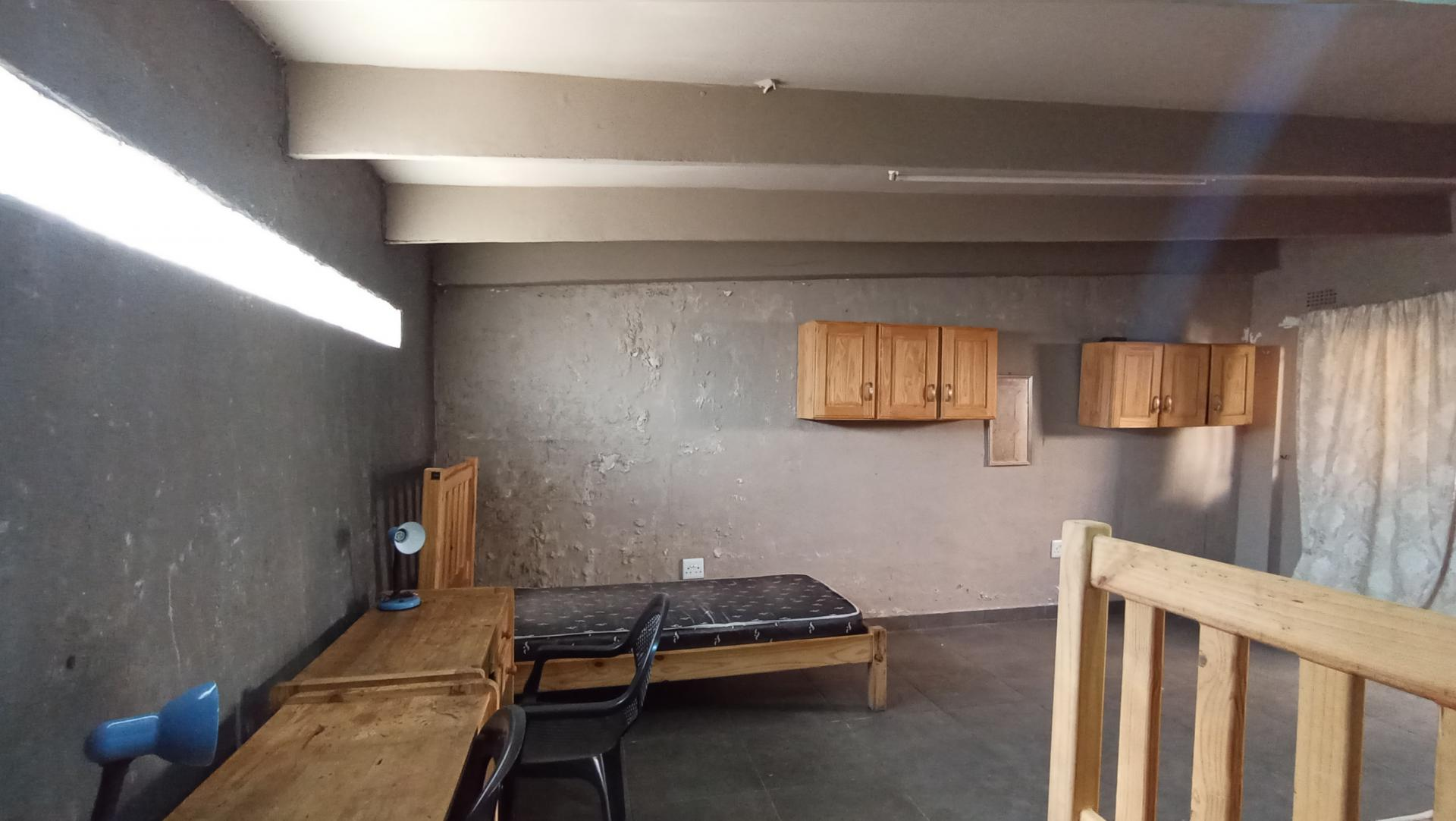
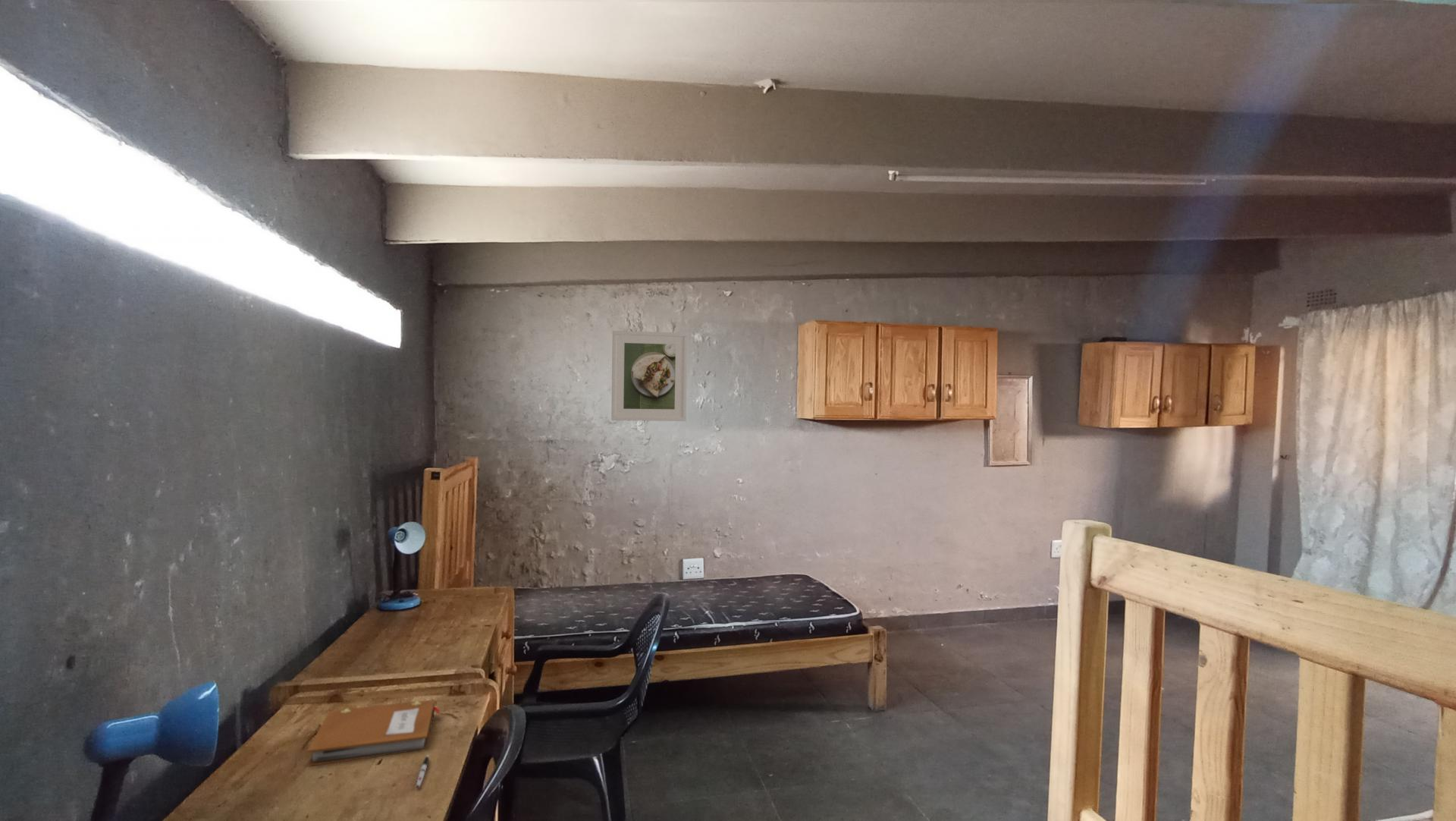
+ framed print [610,330,689,422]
+ pen [415,753,430,789]
+ notebook [306,699,441,767]
